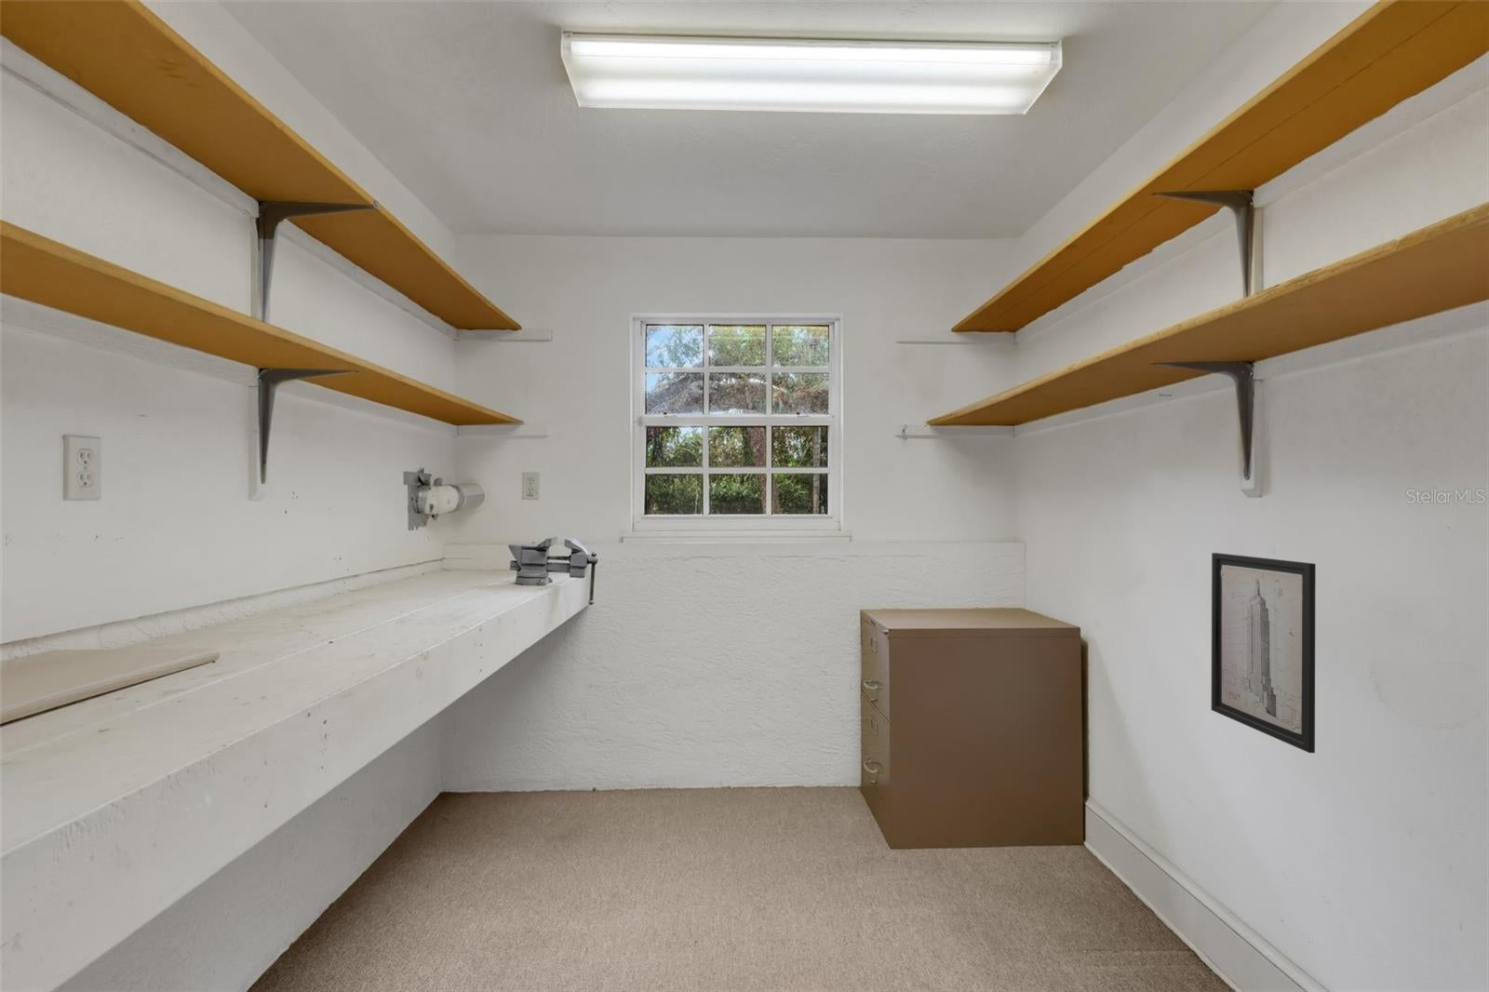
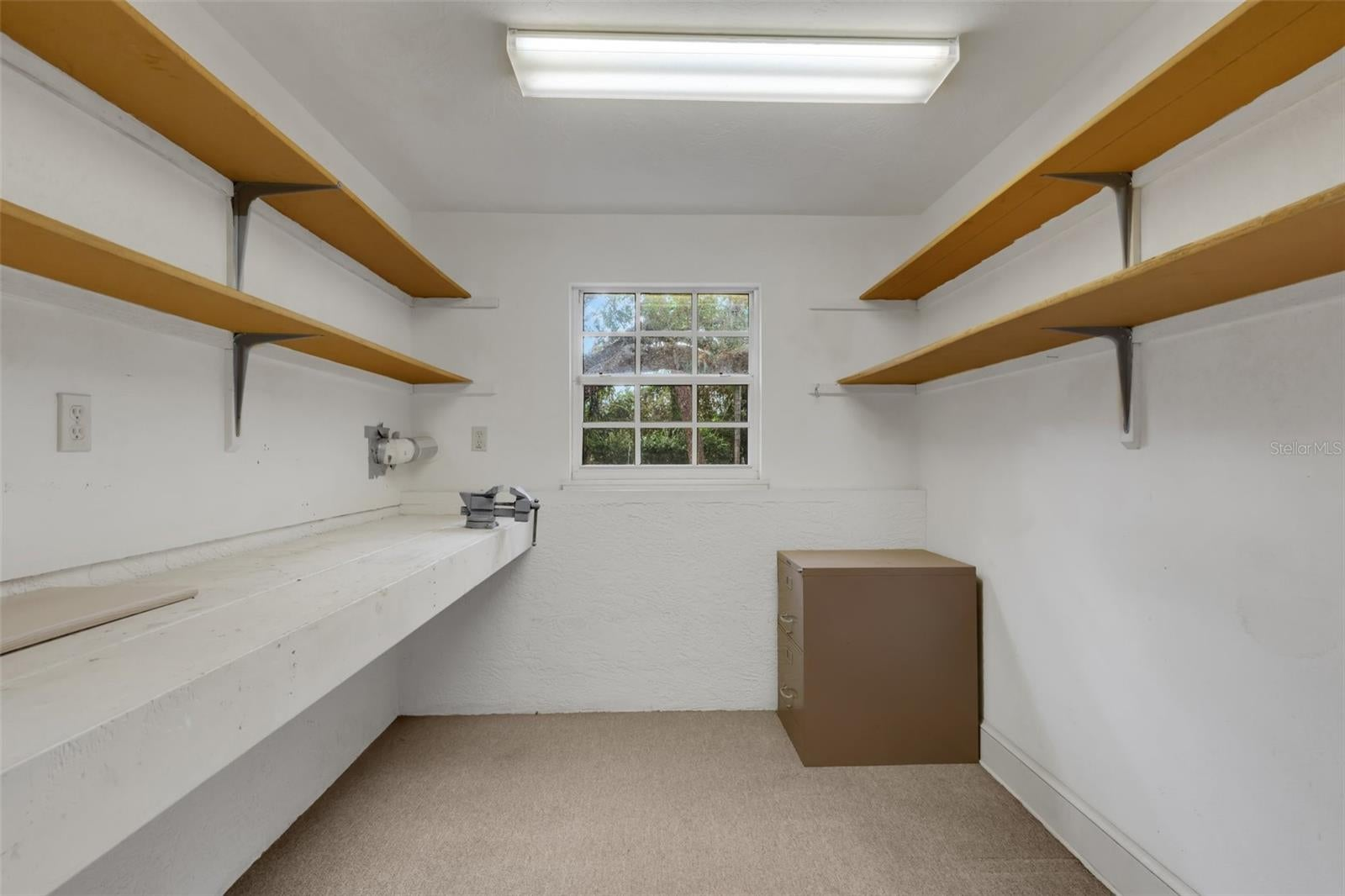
- wall art [1211,551,1316,754]
